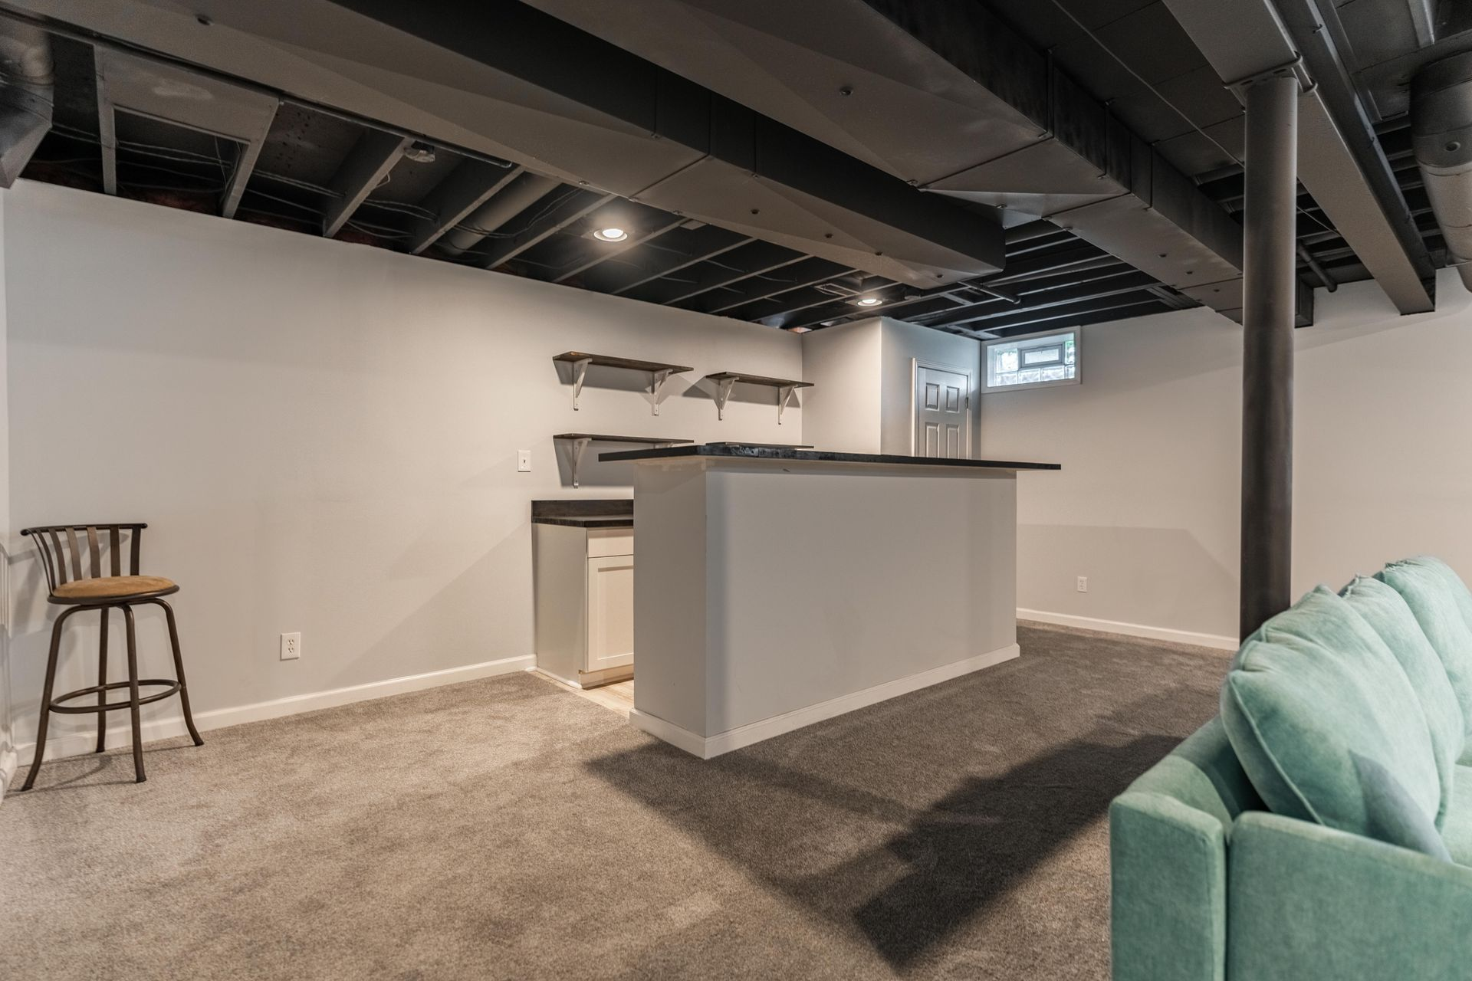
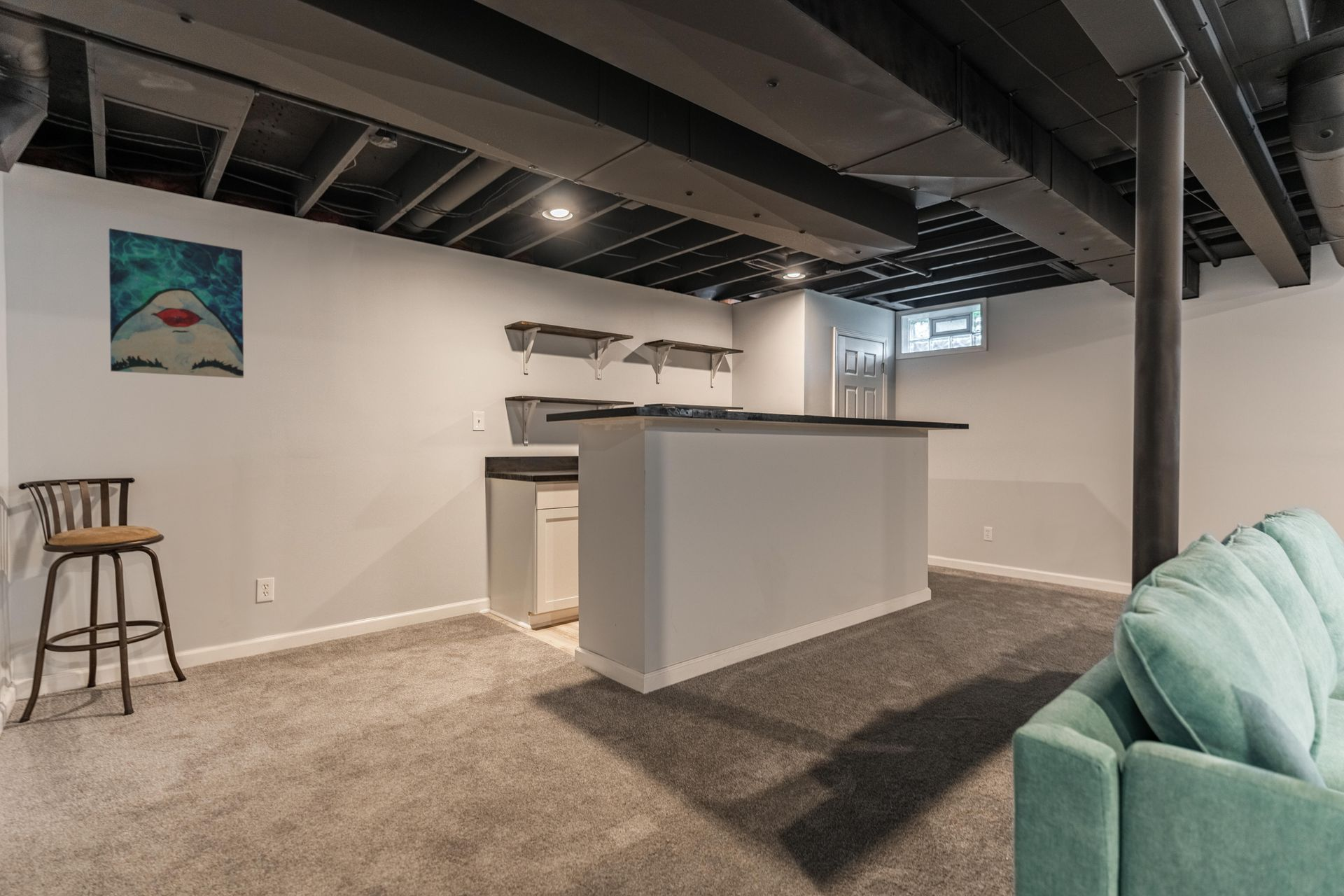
+ wall art [108,228,244,379]
